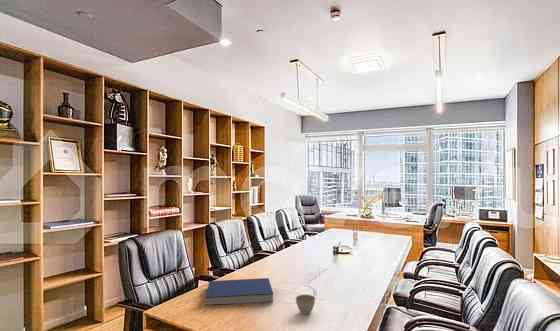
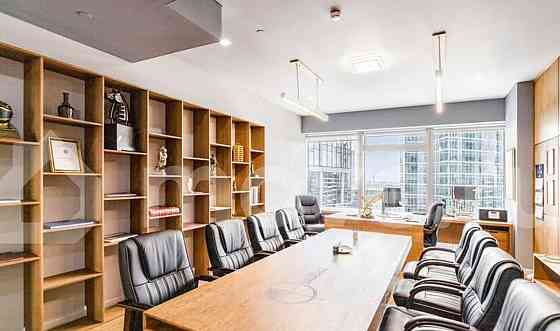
- flower pot [295,294,316,315]
- book [204,277,274,306]
